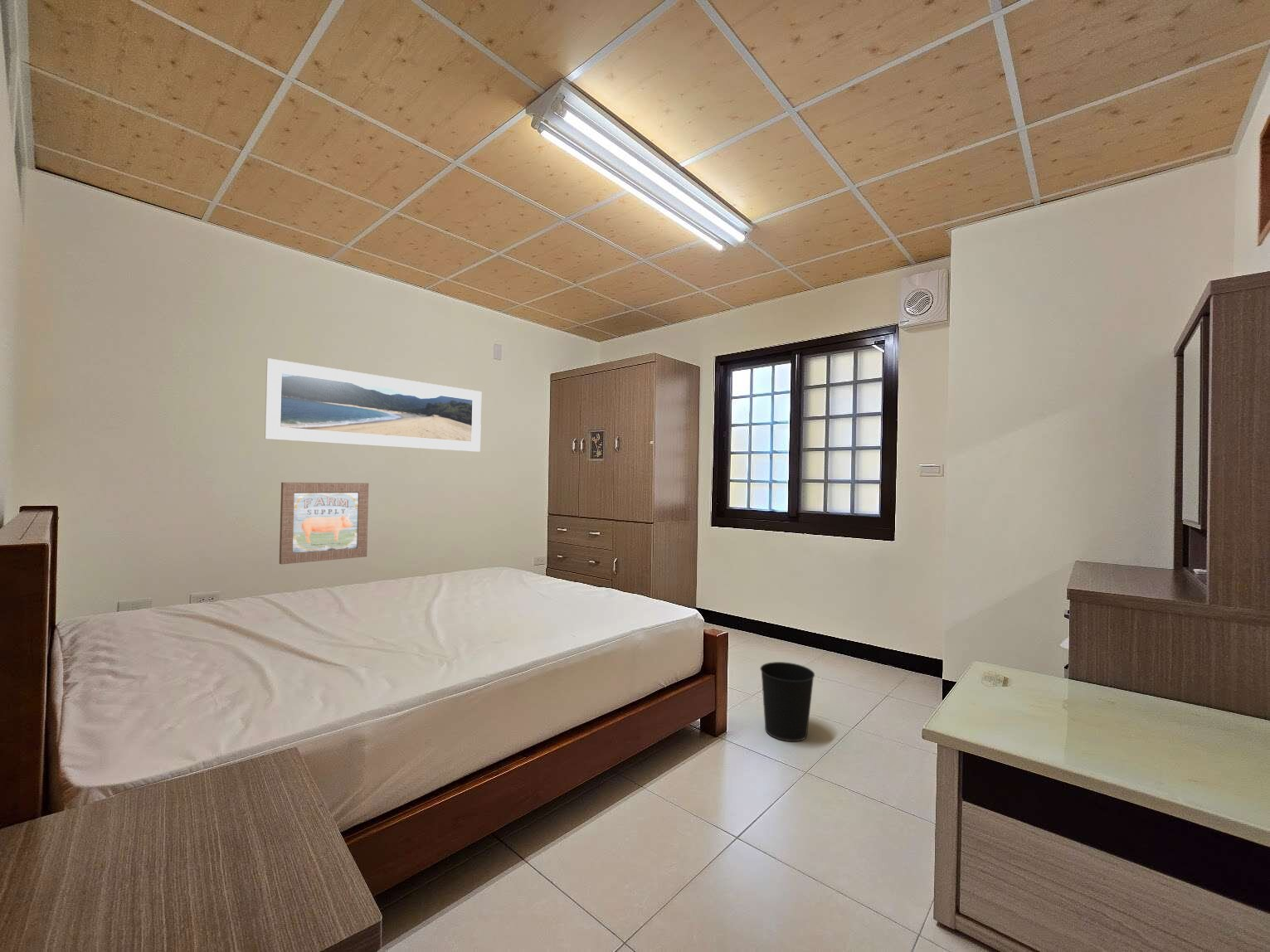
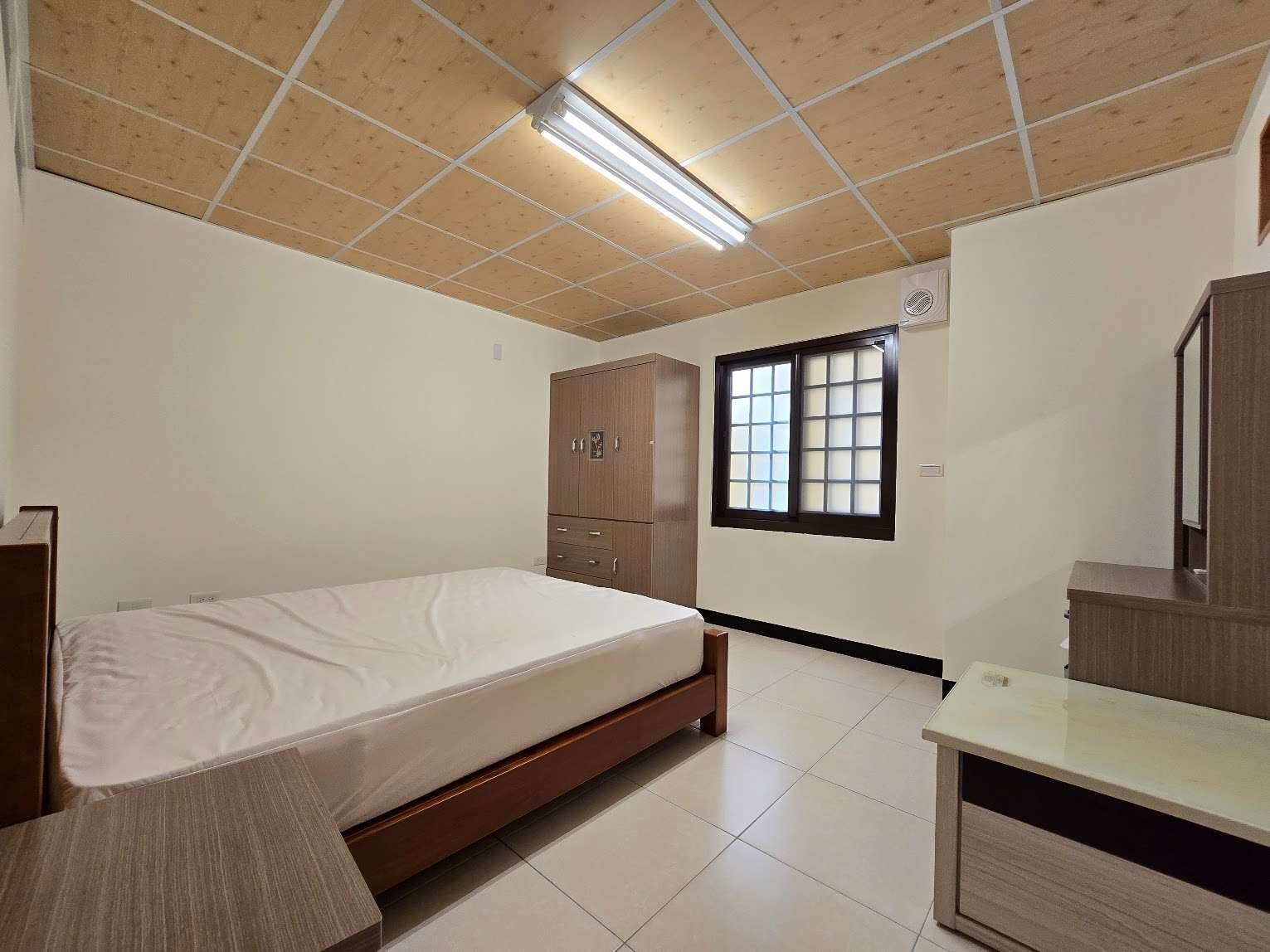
- wall art [279,482,369,565]
- wastebasket [759,661,815,742]
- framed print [264,357,482,453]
